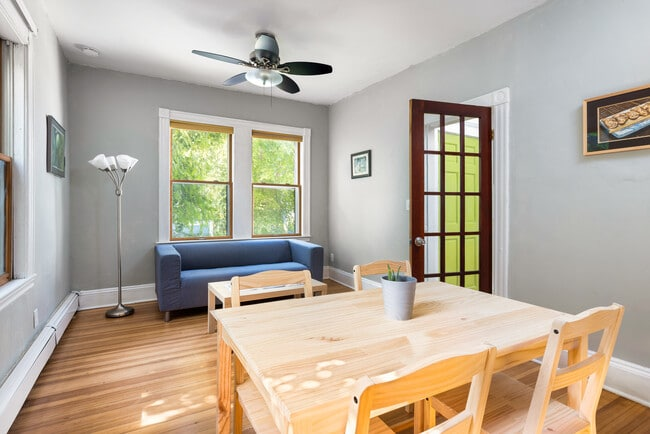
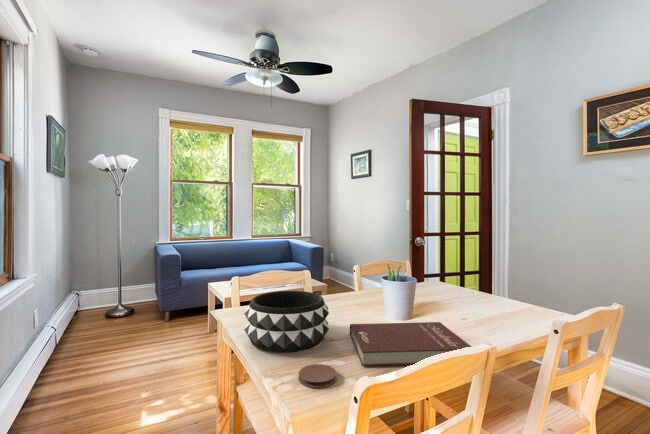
+ decorative bowl [243,290,330,354]
+ book [349,321,472,367]
+ coaster [297,363,337,389]
